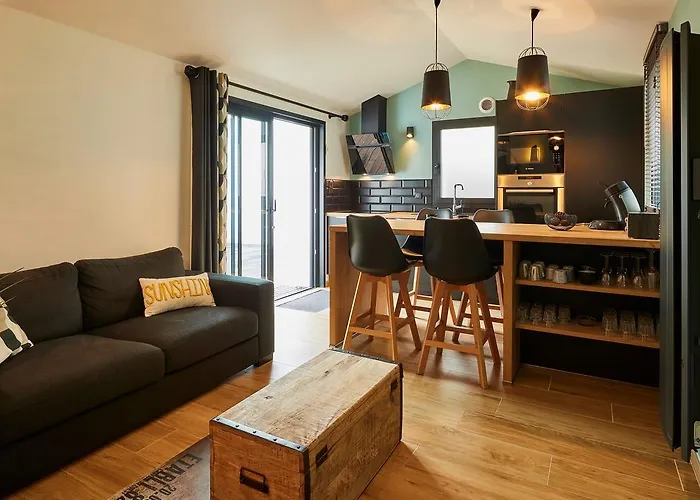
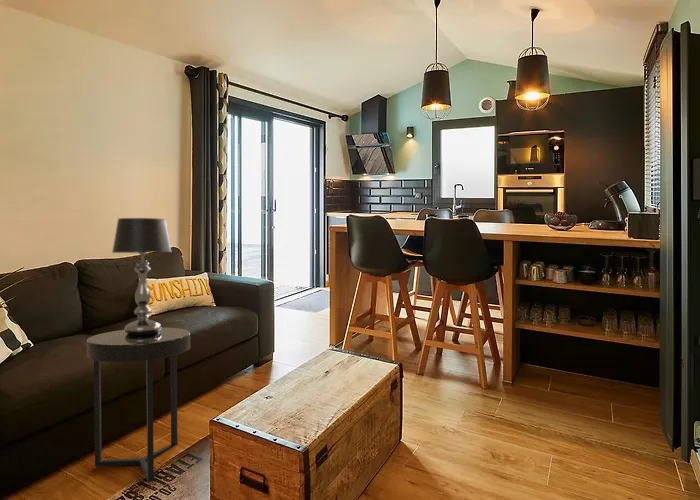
+ side table [86,327,191,483]
+ table lamp [111,217,172,335]
